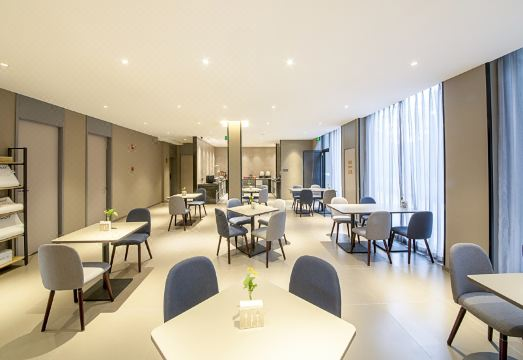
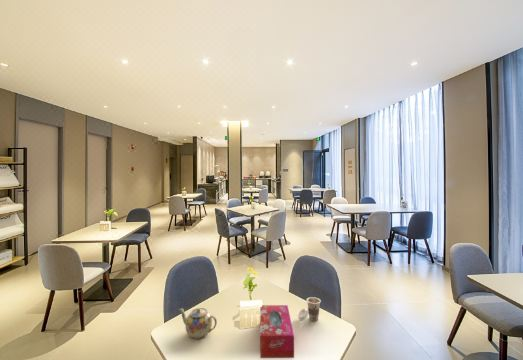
+ tissue box [259,304,295,359]
+ cup [297,296,322,322]
+ teapot [178,307,218,340]
